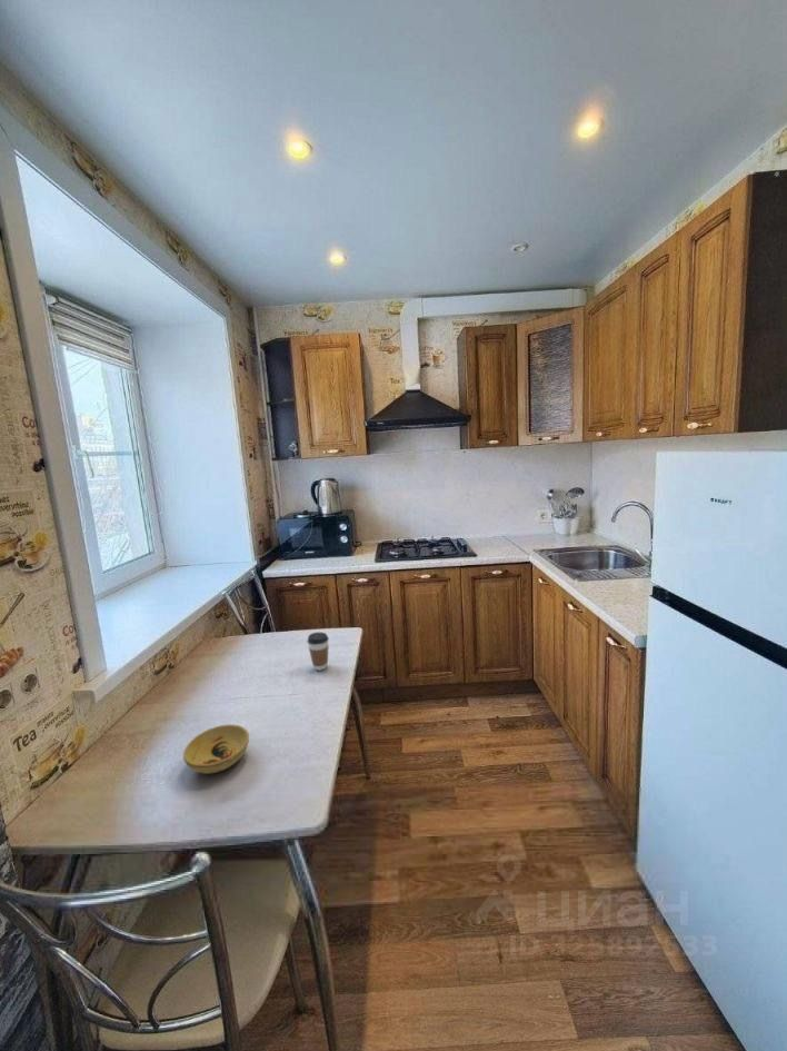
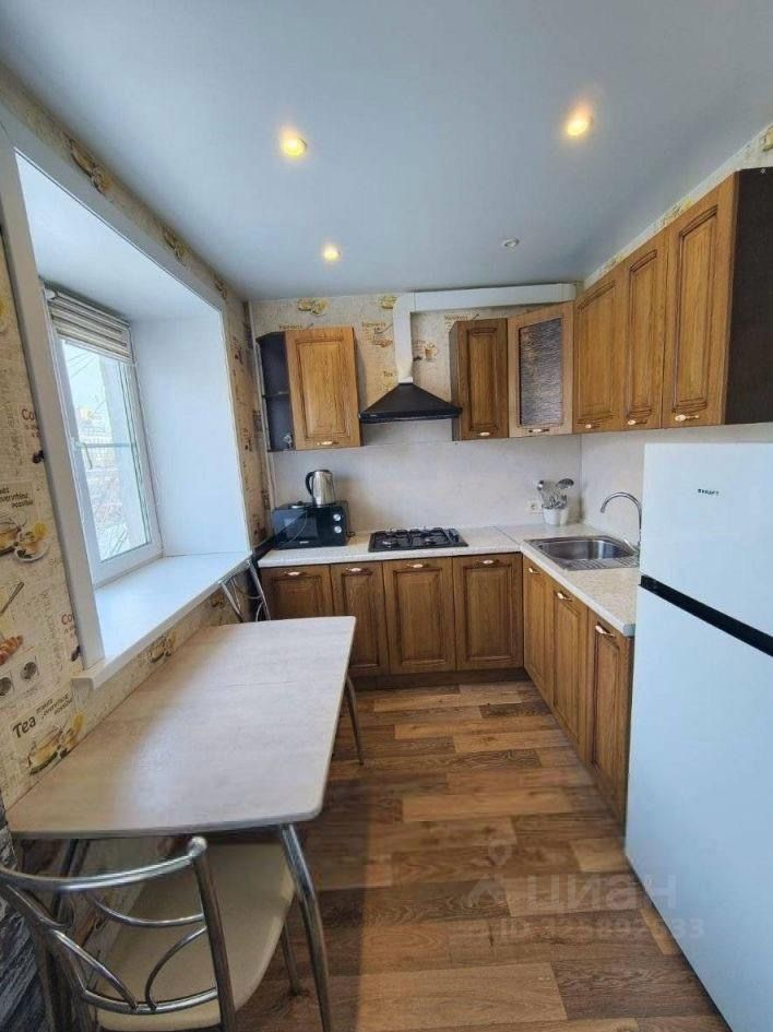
- coffee cup [307,632,330,672]
- bowl [182,723,250,775]
